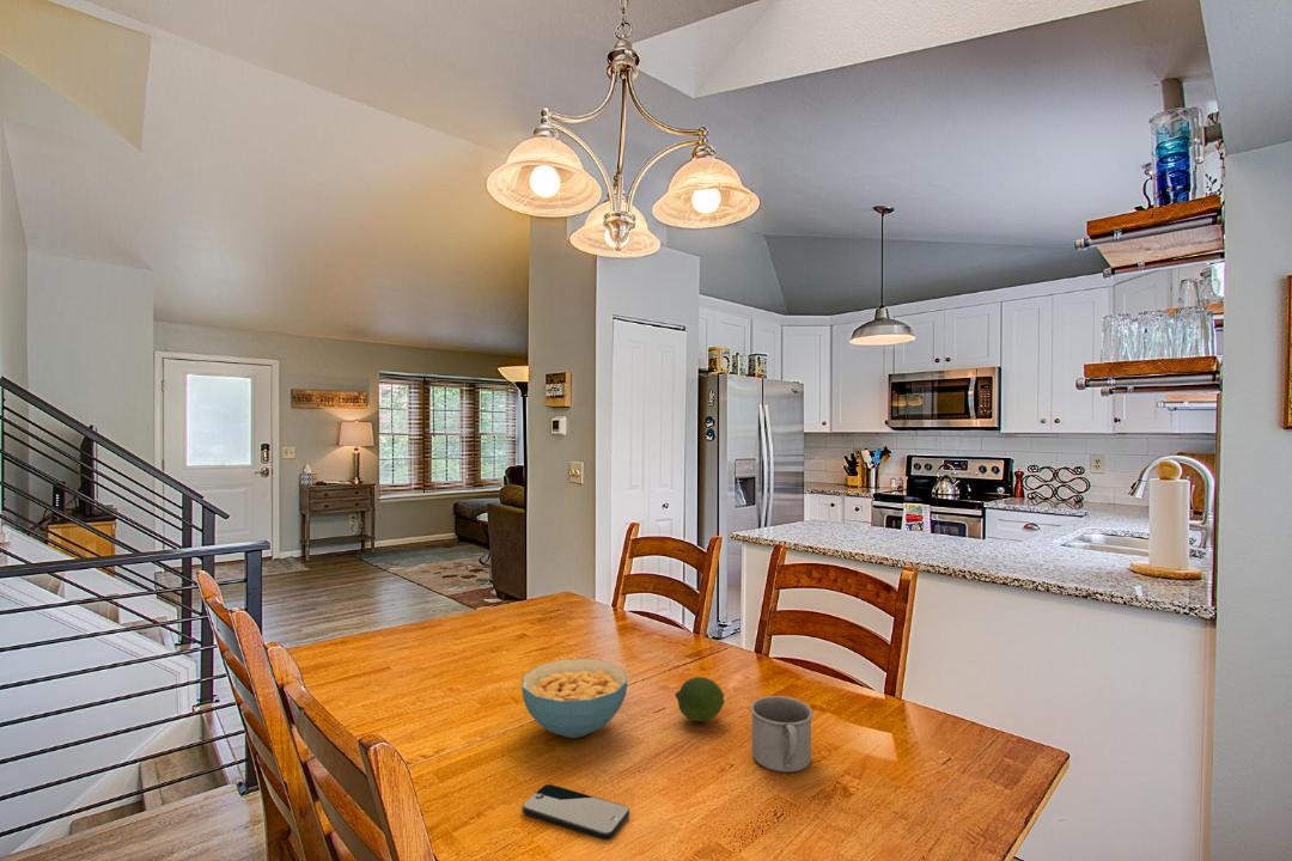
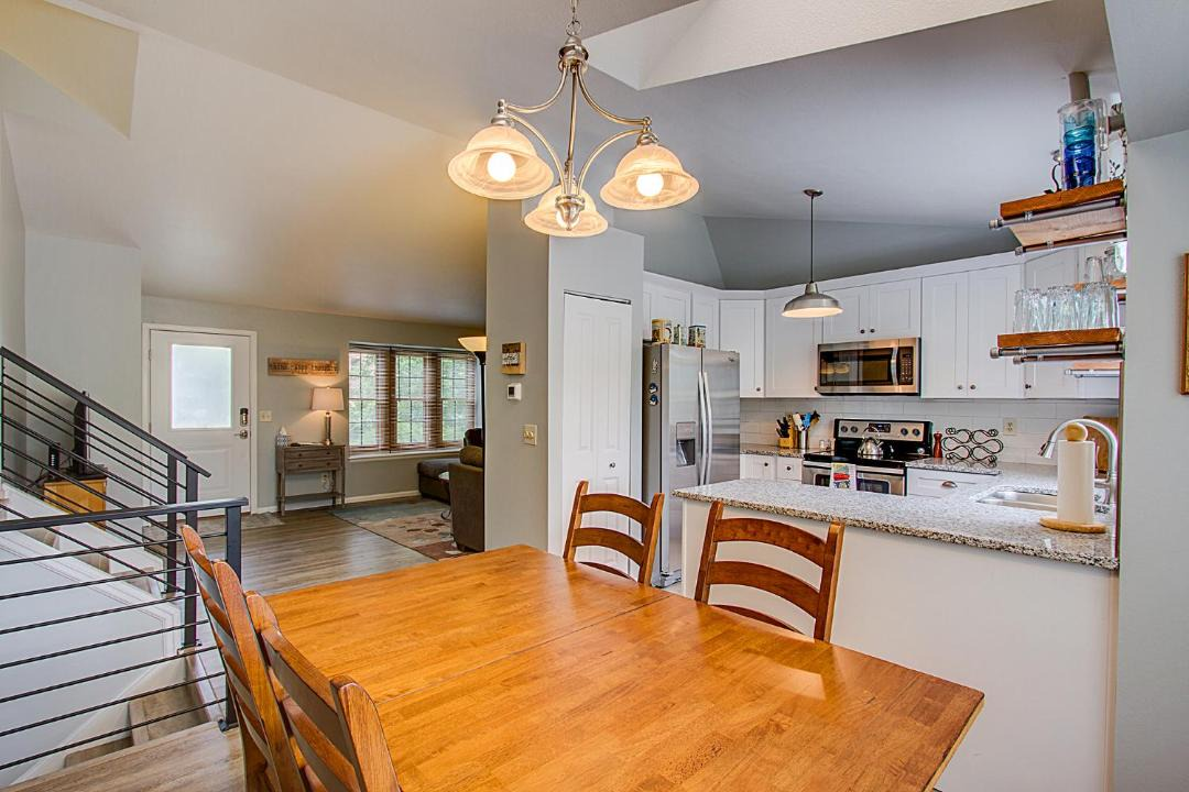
- cereal bowl [520,658,628,739]
- mug [749,695,815,774]
- fruit [675,676,725,722]
- smartphone [522,783,630,841]
